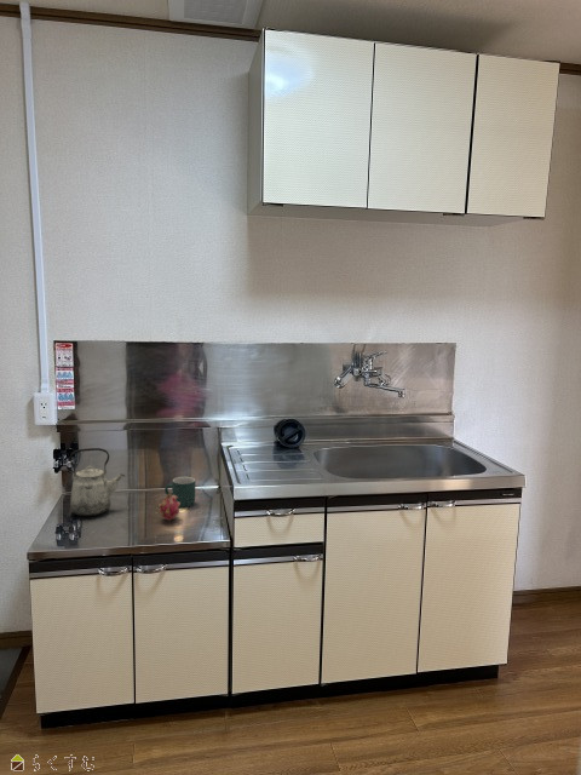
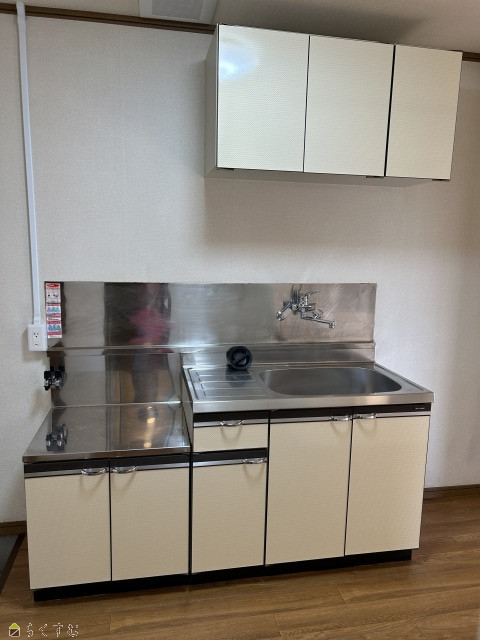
- mug [163,476,196,509]
- kettle [69,447,126,517]
- fruit [157,490,180,522]
